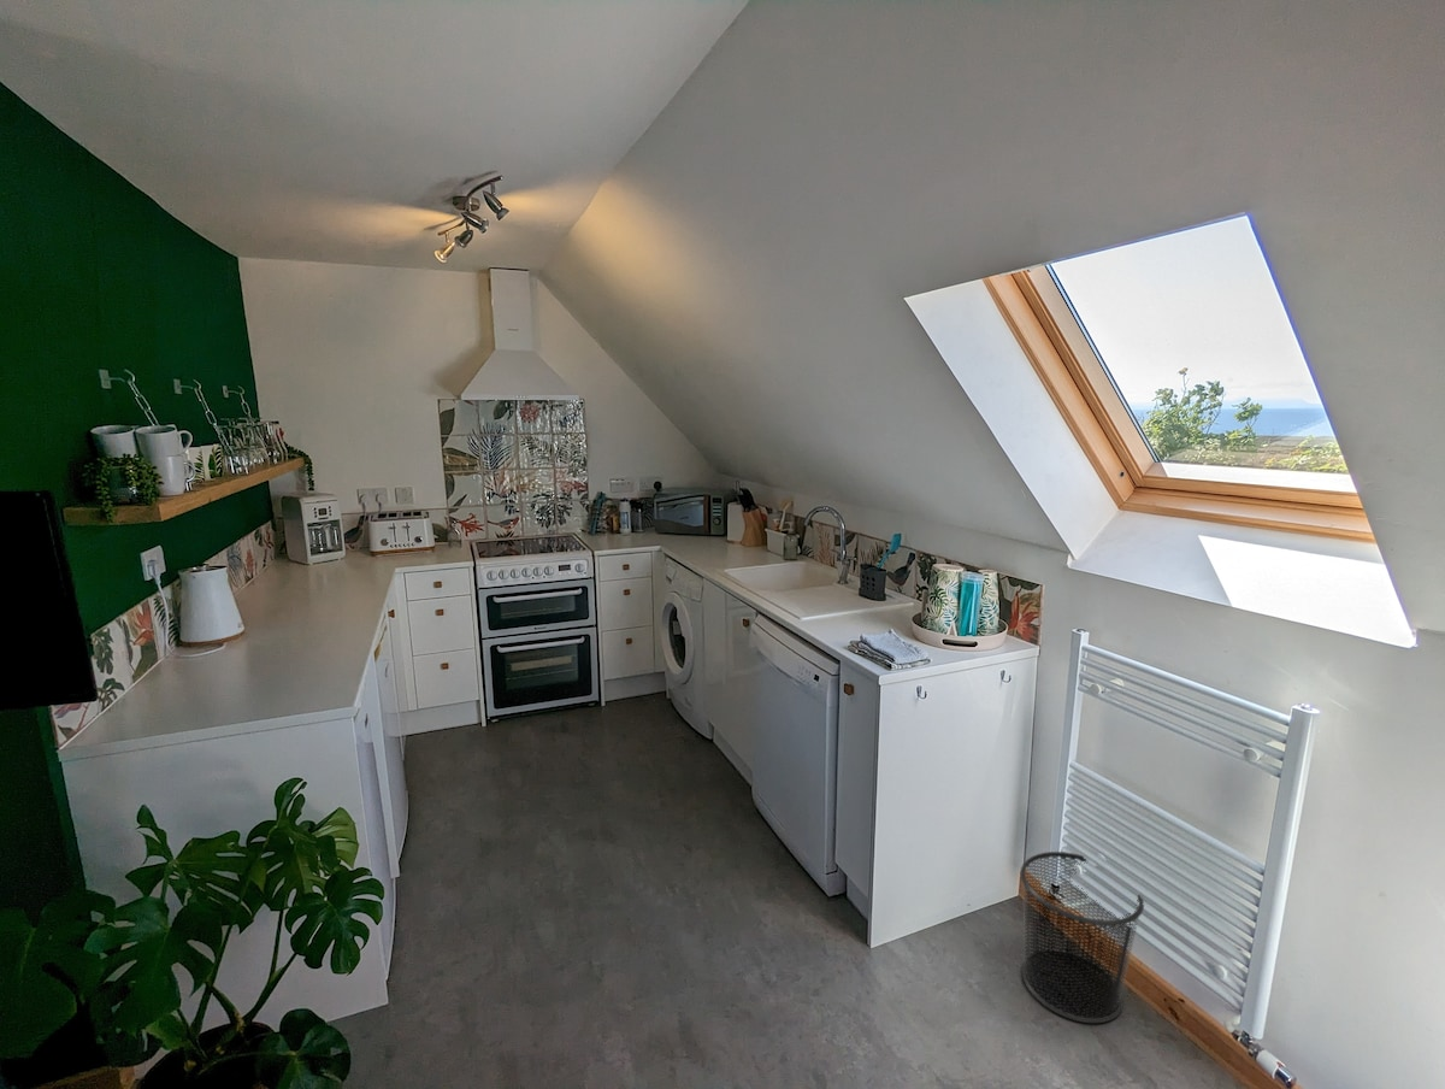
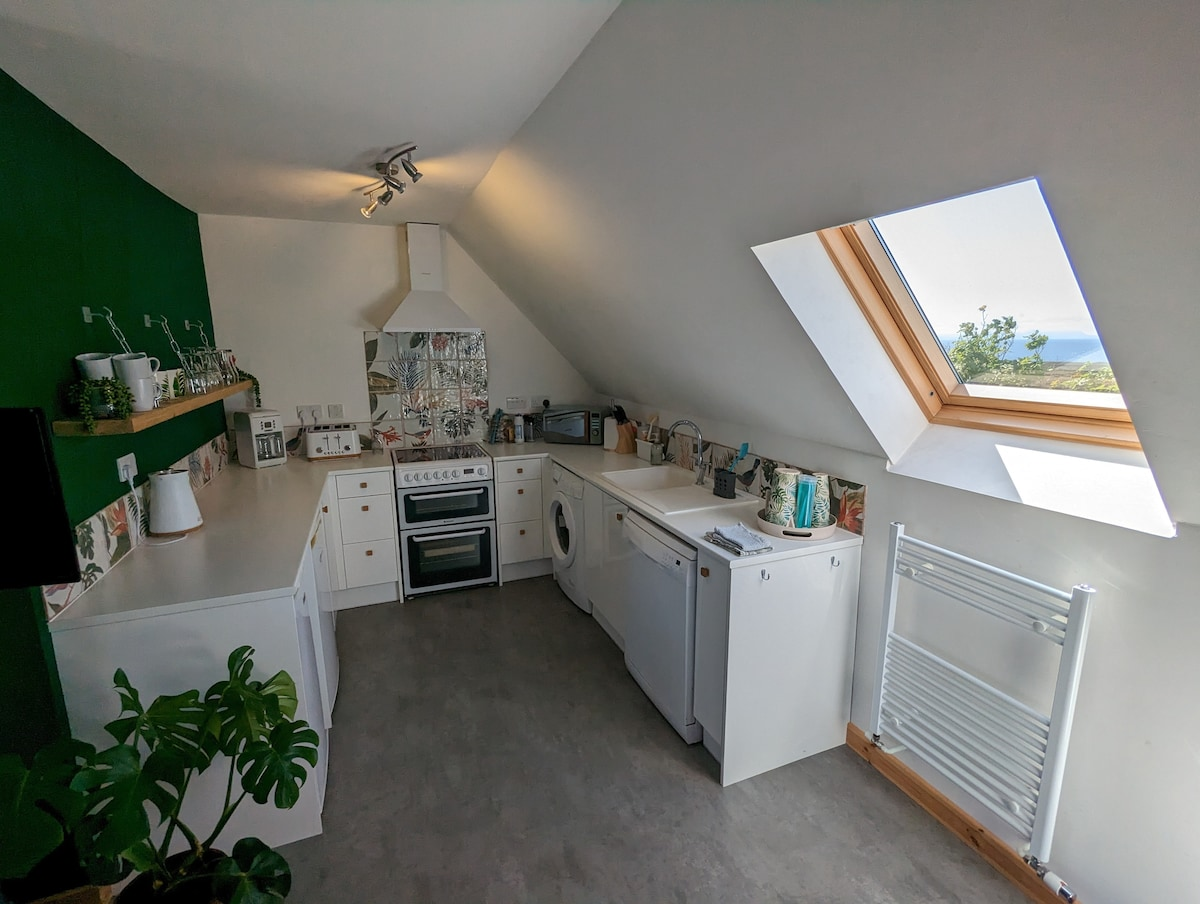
- waste bin [1019,850,1145,1024]
